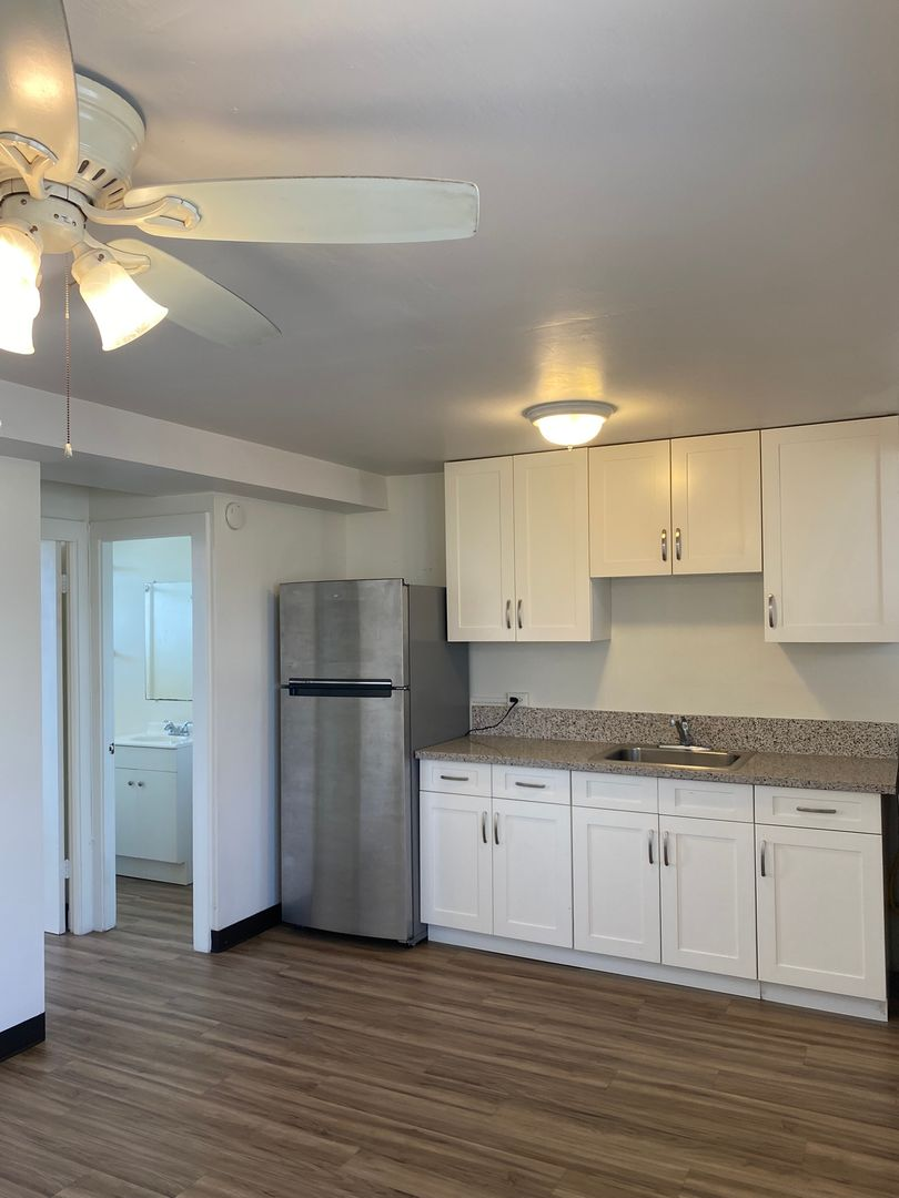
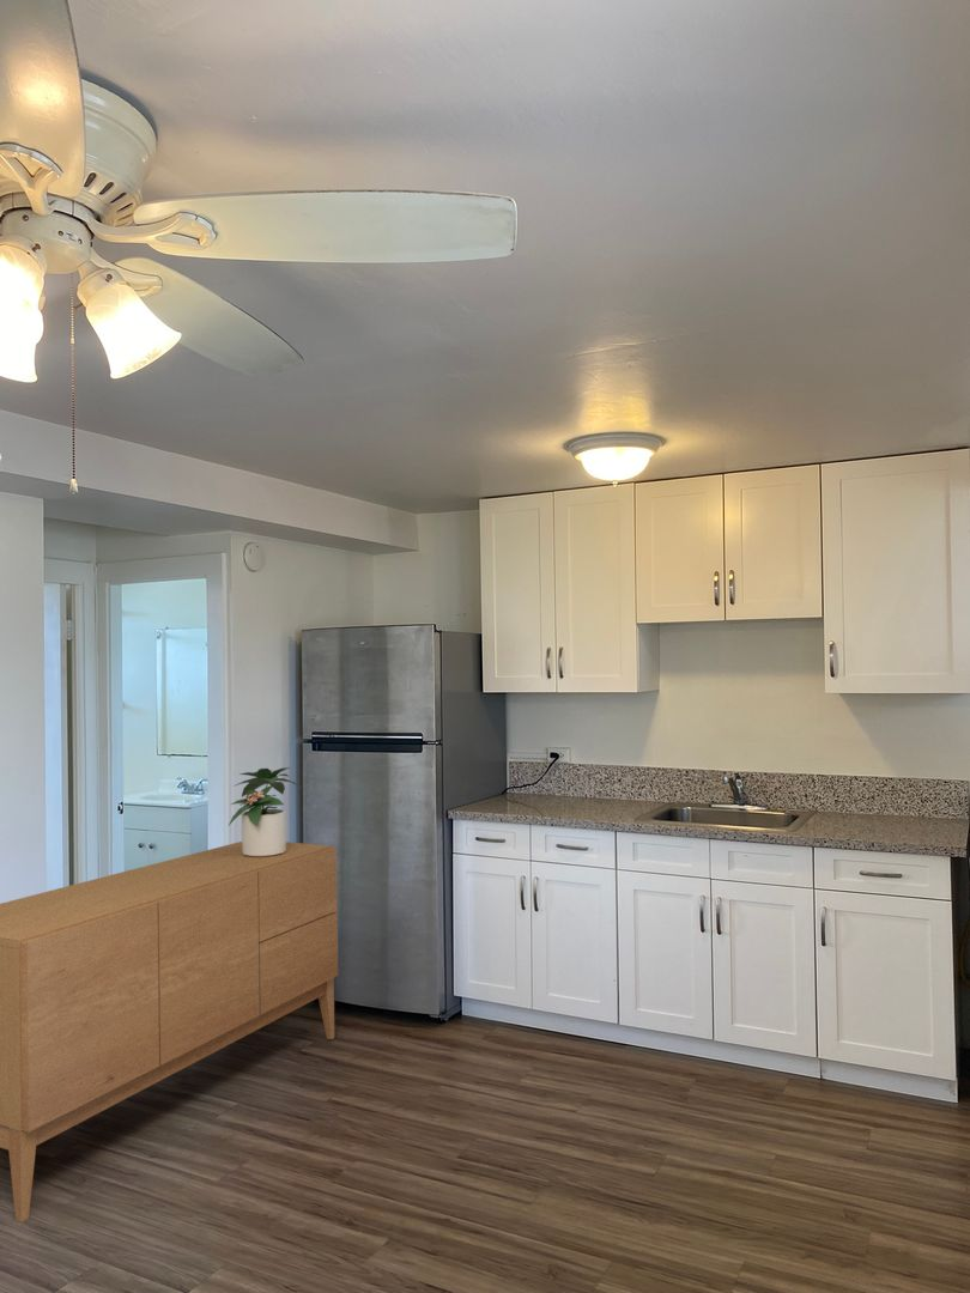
+ sideboard [0,840,339,1222]
+ potted plant [228,766,304,857]
